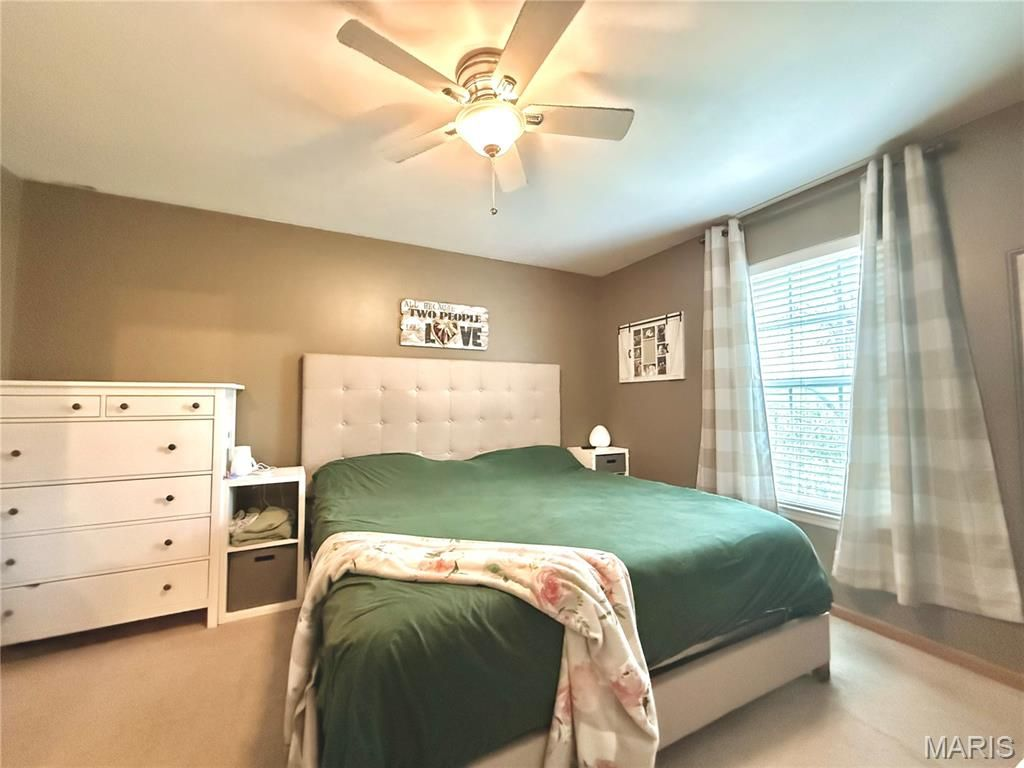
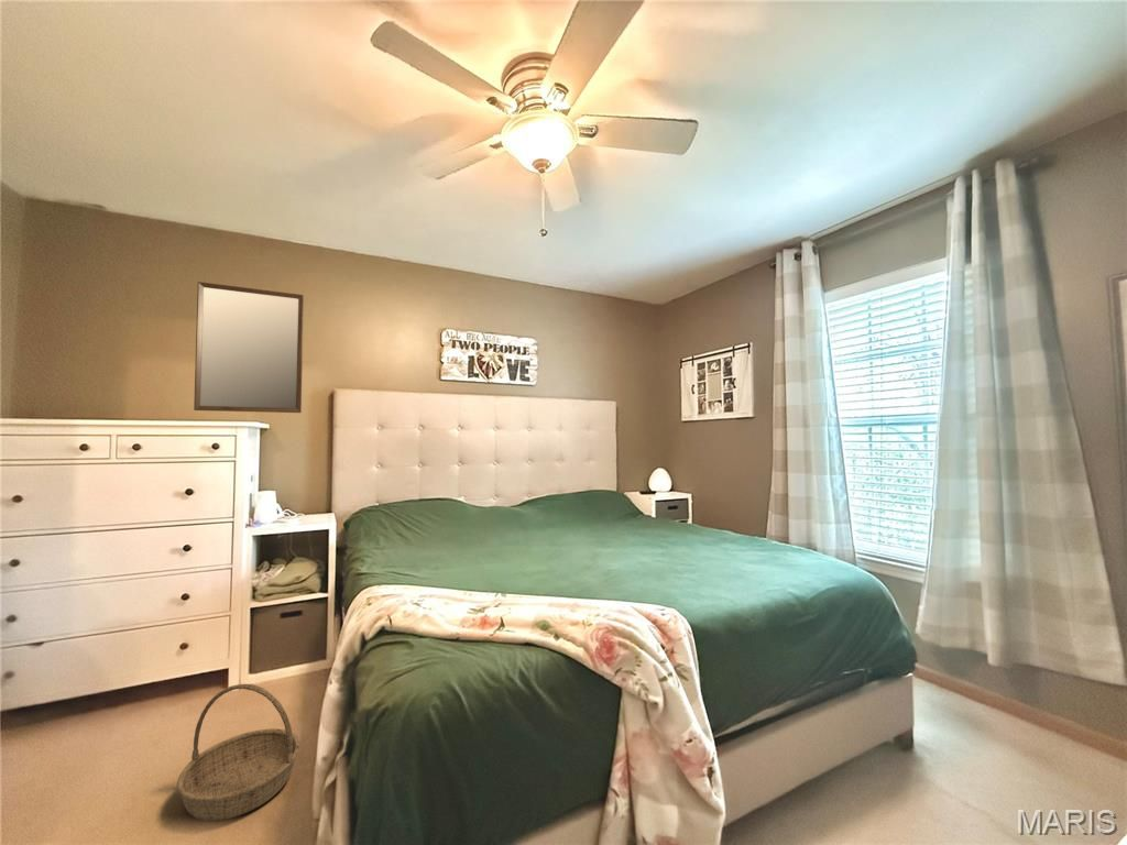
+ home mirror [193,281,305,414]
+ basket [176,683,300,822]
